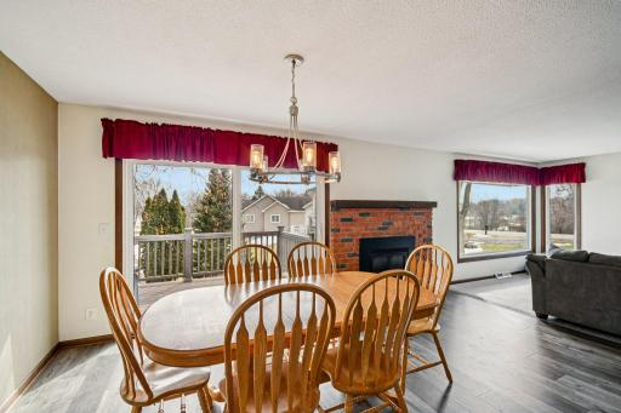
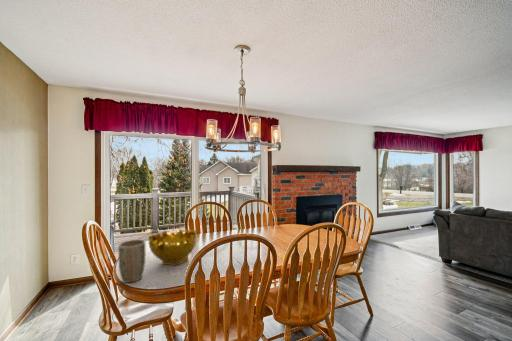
+ plant pot [118,239,147,284]
+ decorative bowl [148,227,198,266]
